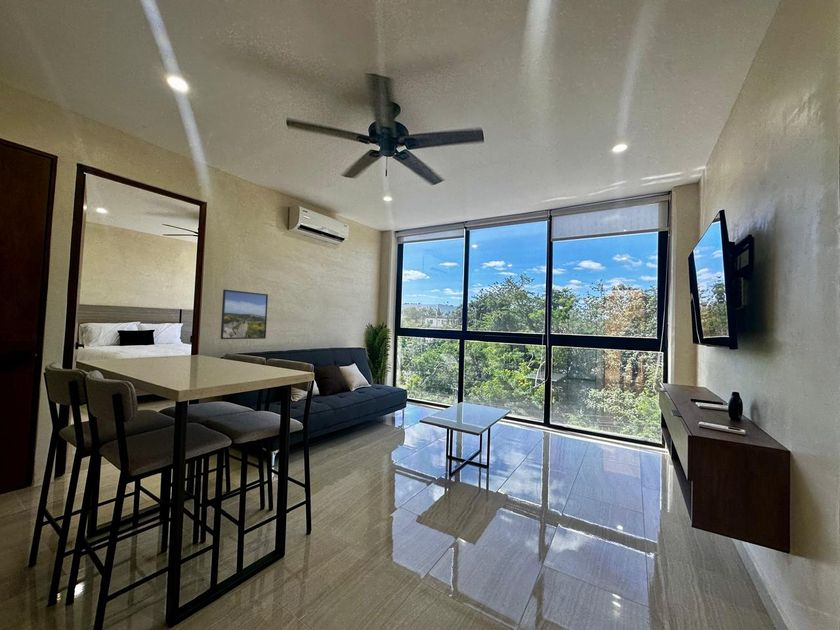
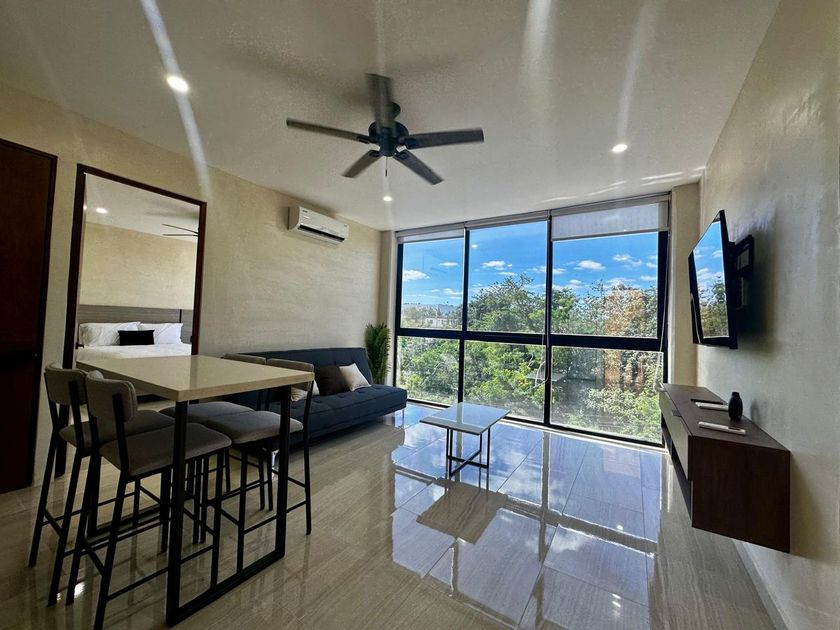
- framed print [220,288,269,340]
